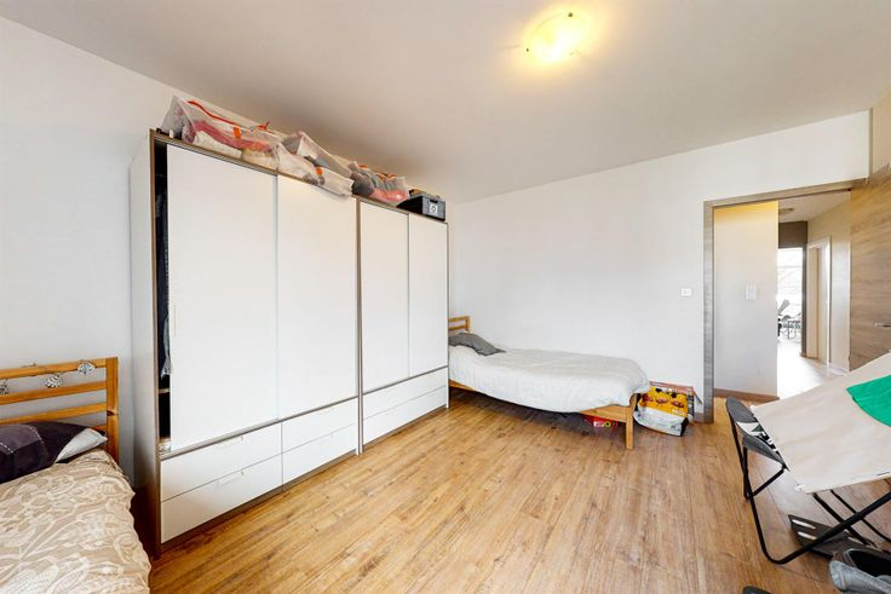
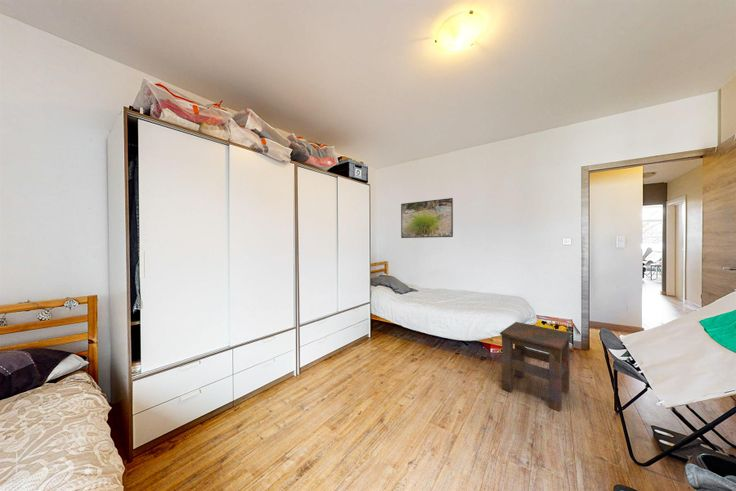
+ side table [499,321,572,412]
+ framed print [400,197,454,239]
